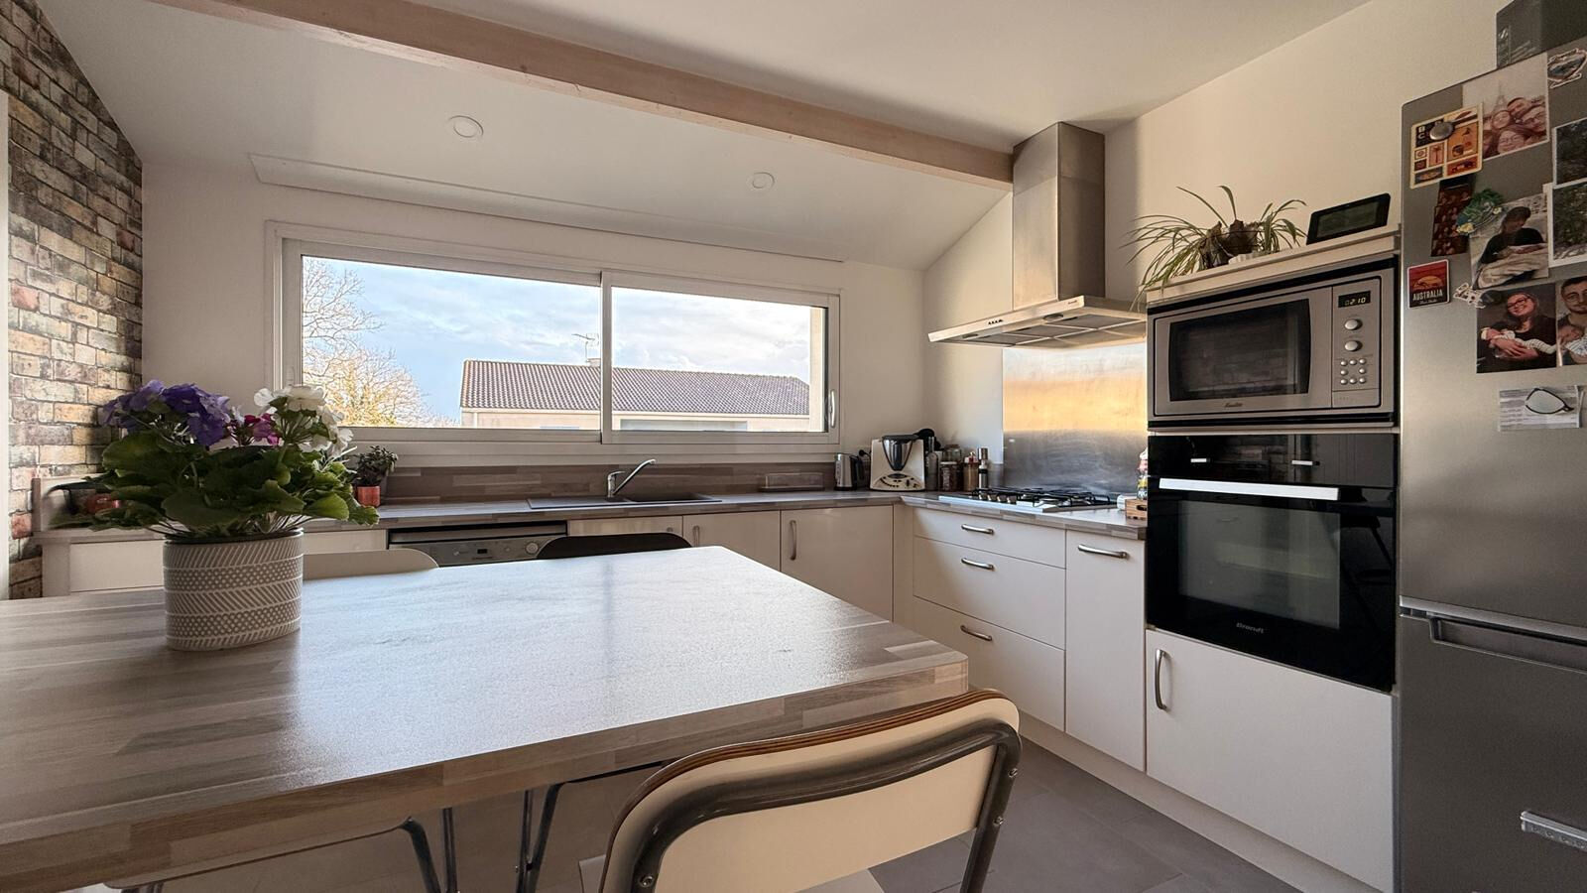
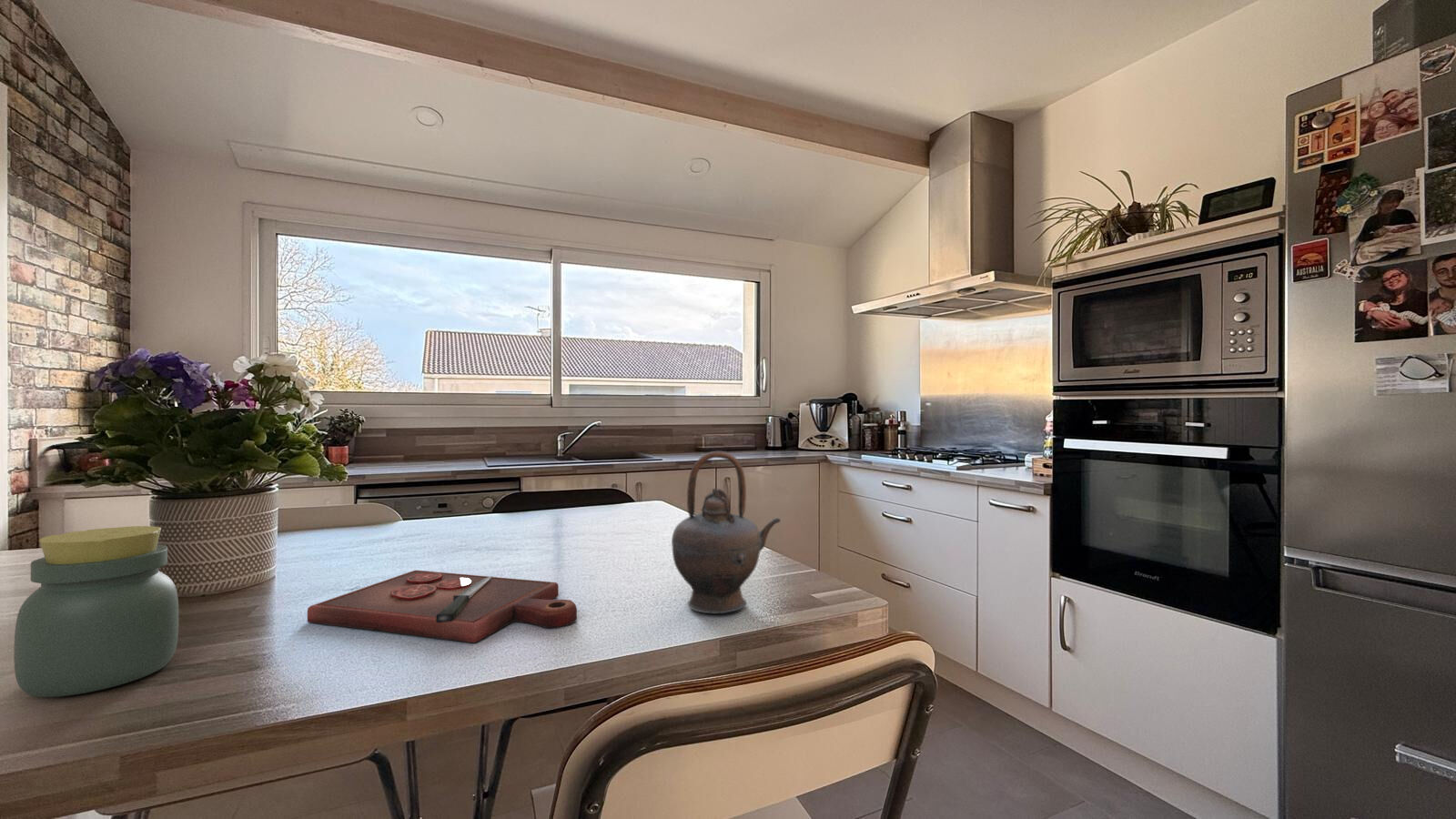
+ jar [13,525,179,698]
+ cutting board [307,570,578,643]
+ teapot [671,450,782,615]
